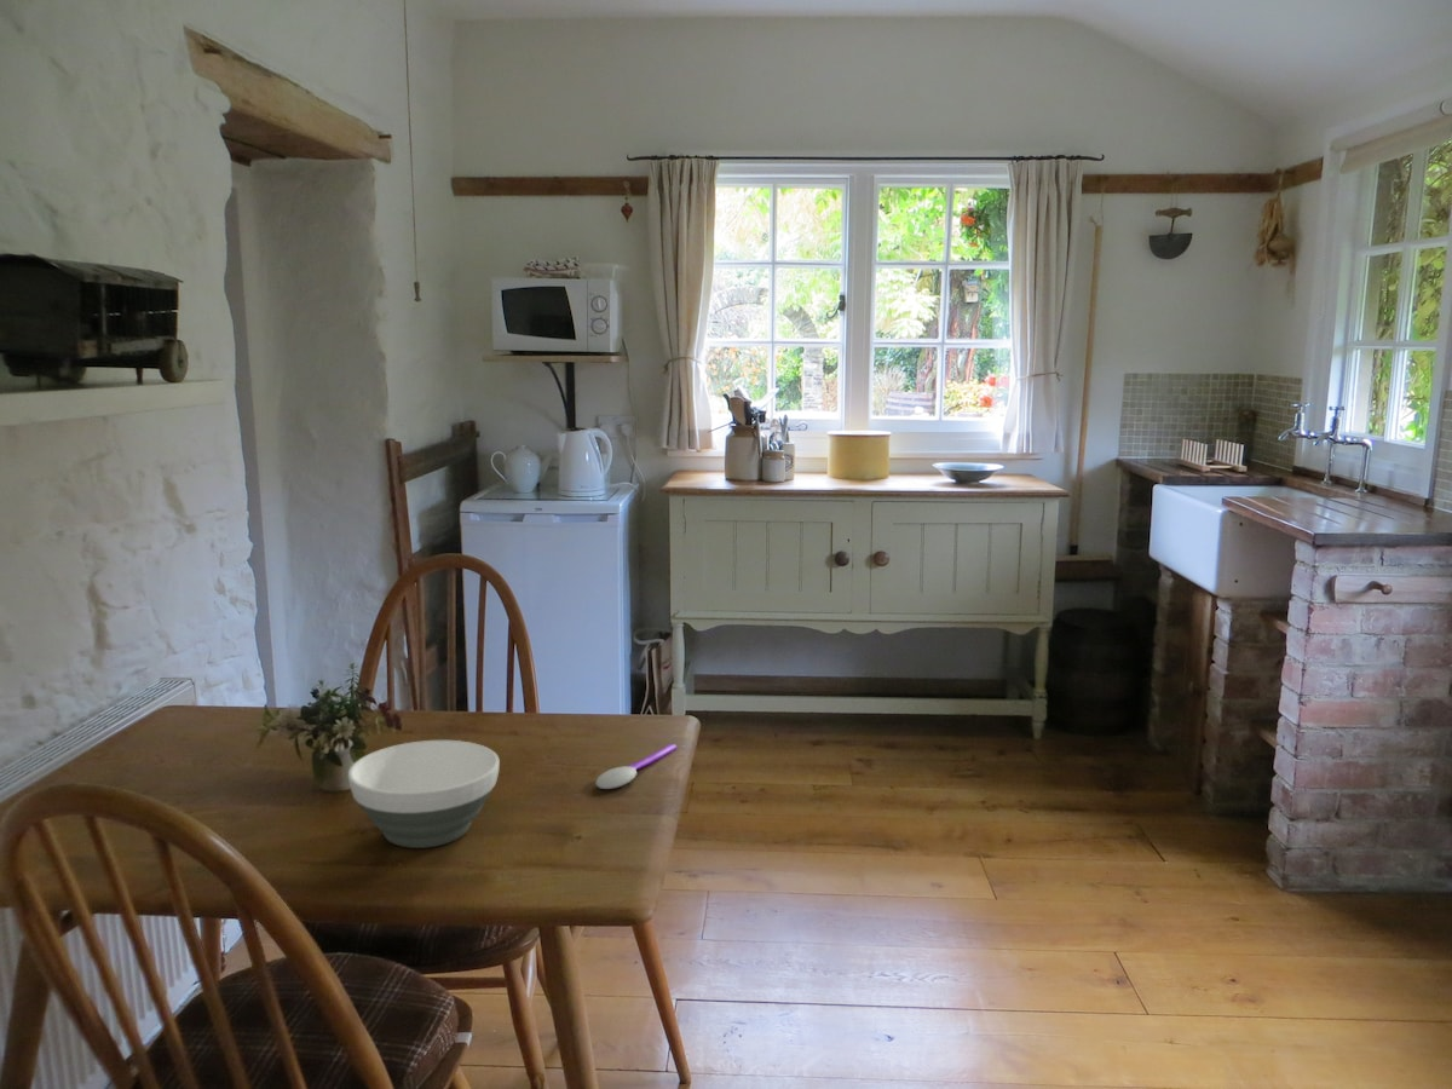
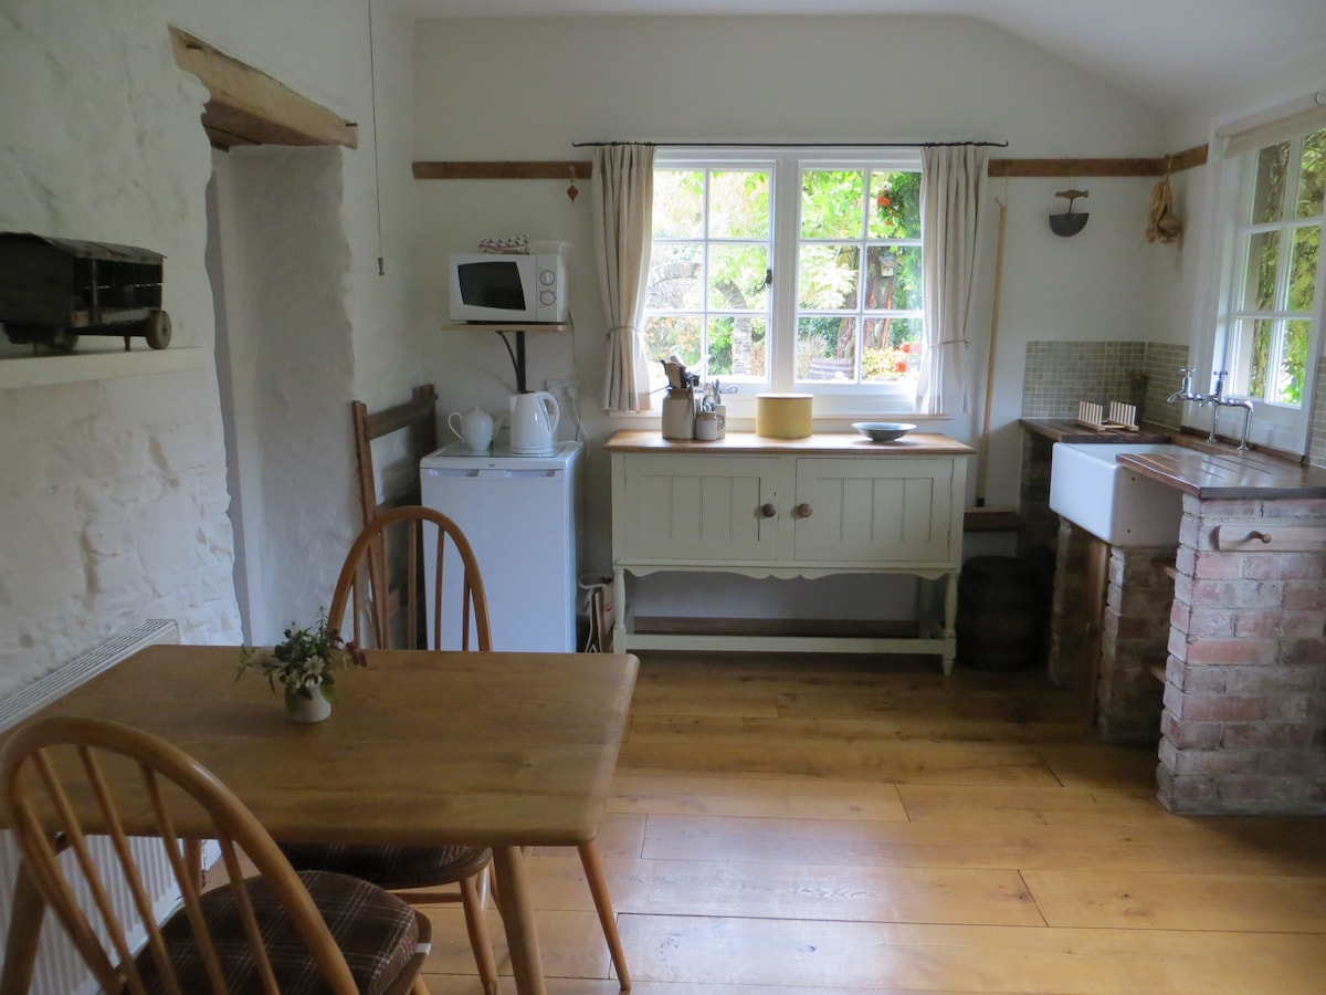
- spoon [594,743,679,790]
- bowl [347,739,501,849]
